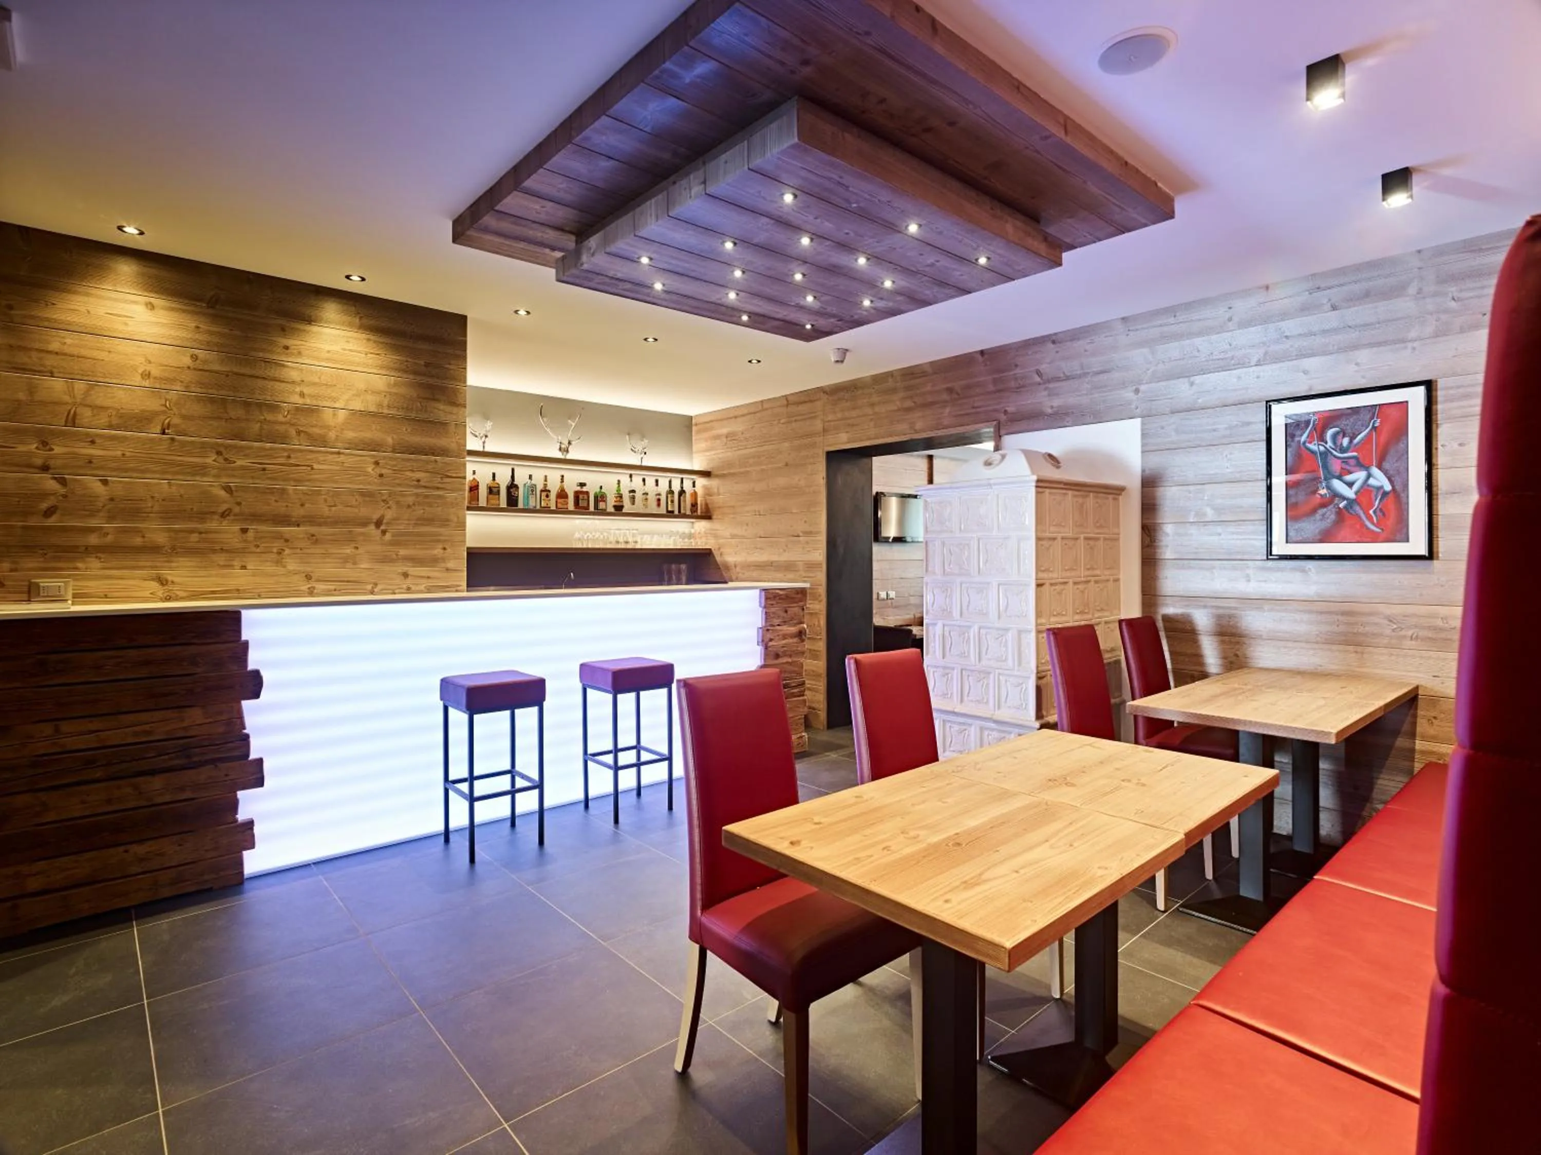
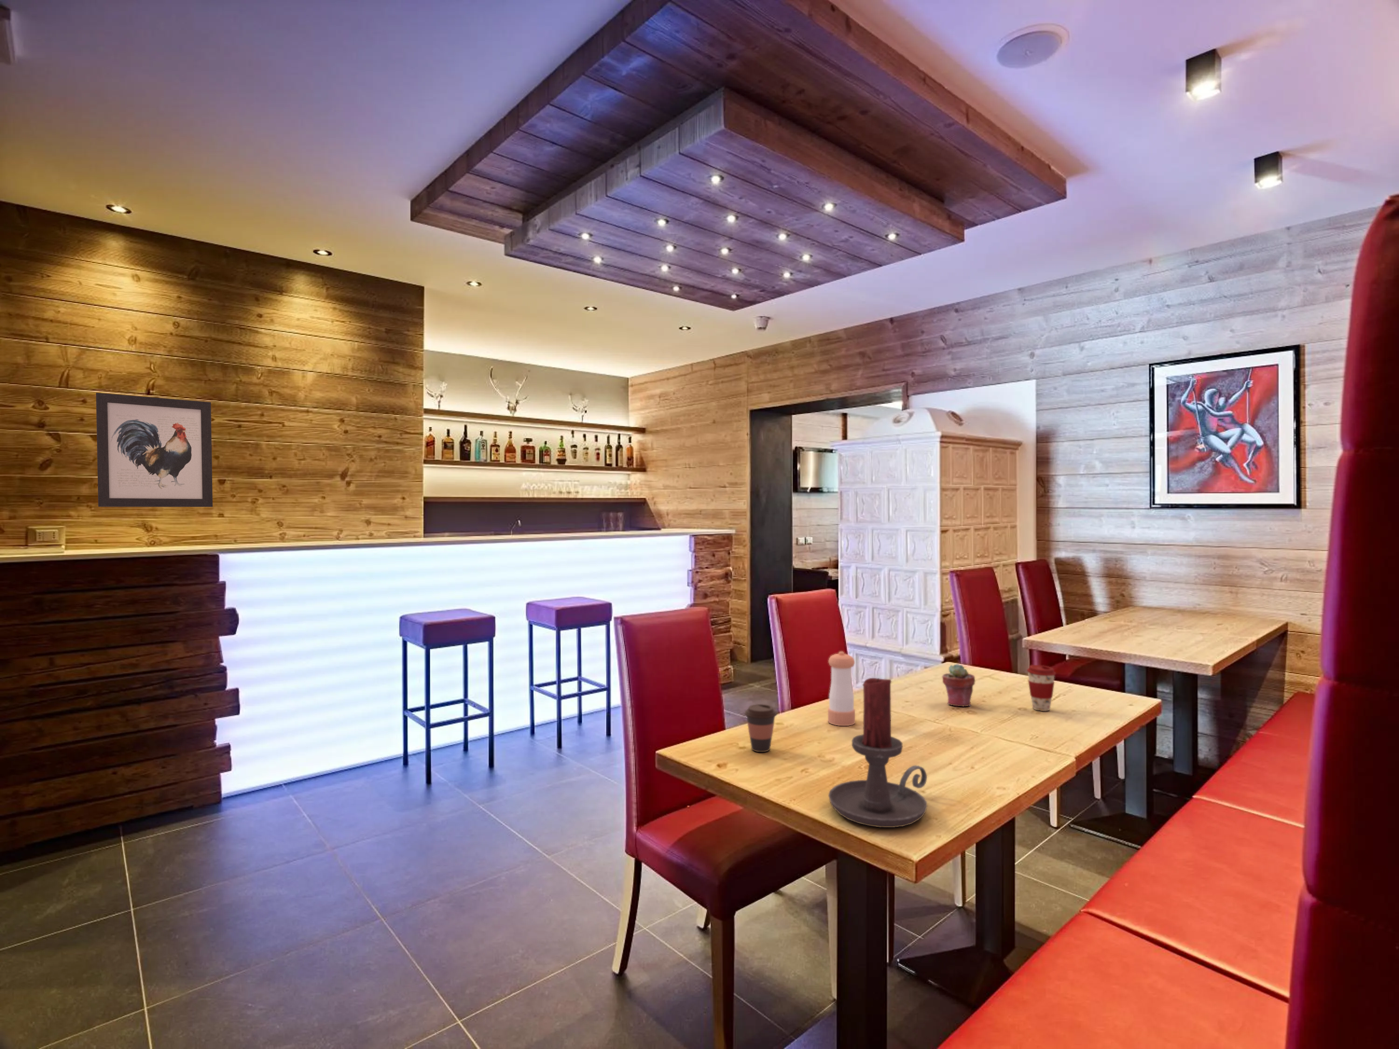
+ wall art [96,392,213,507]
+ coffee cup [1027,664,1056,712]
+ coffee cup [744,703,778,753]
+ potted succulent [942,663,976,706]
+ pepper shaker [827,651,856,726]
+ candle holder [827,678,928,828]
